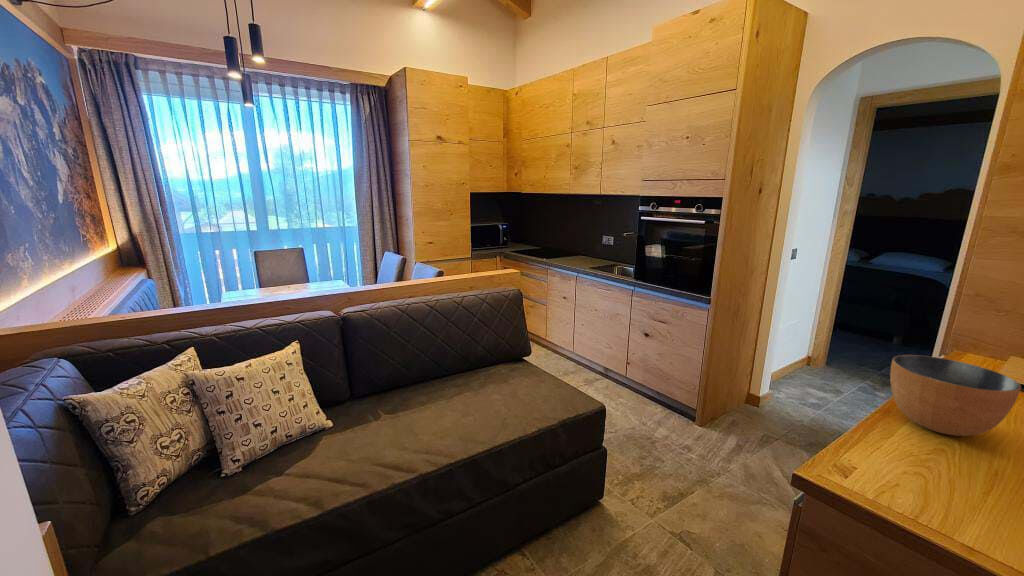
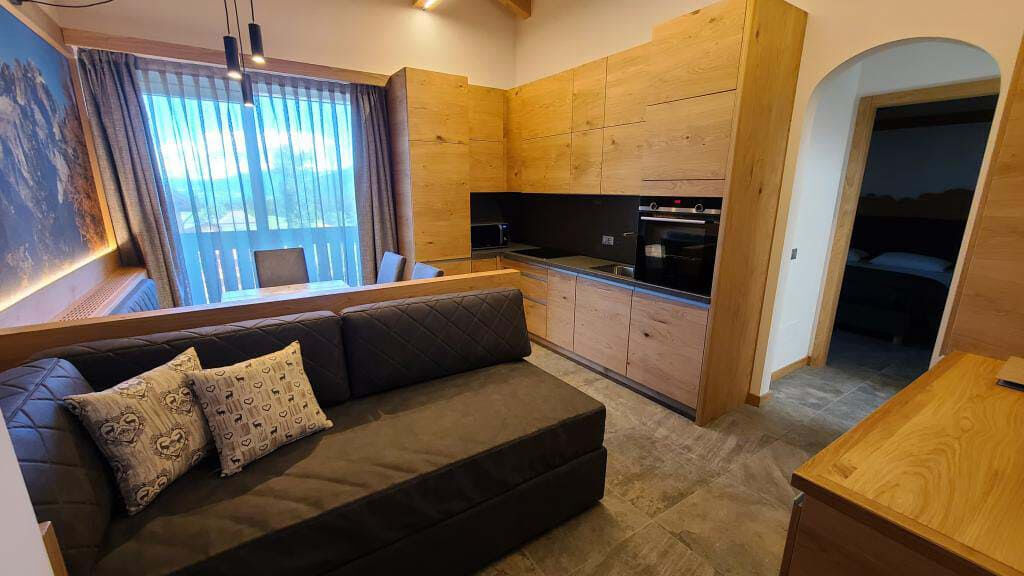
- bowl [889,354,1022,437]
